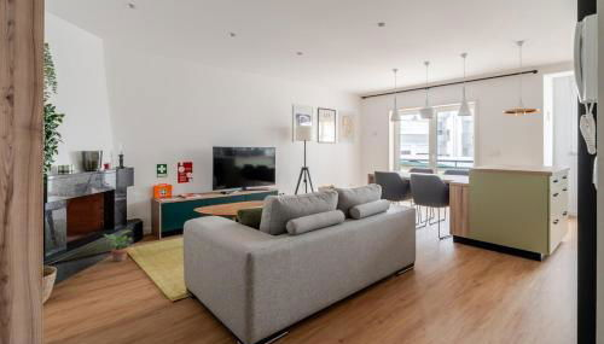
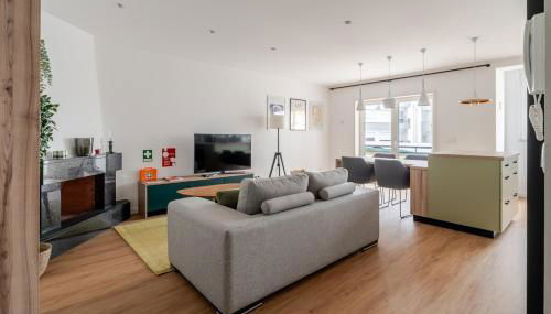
- potted plant [101,229,134,263]
